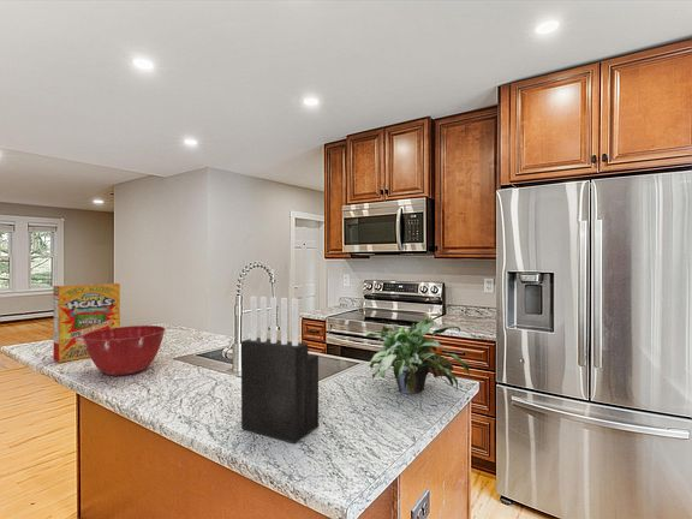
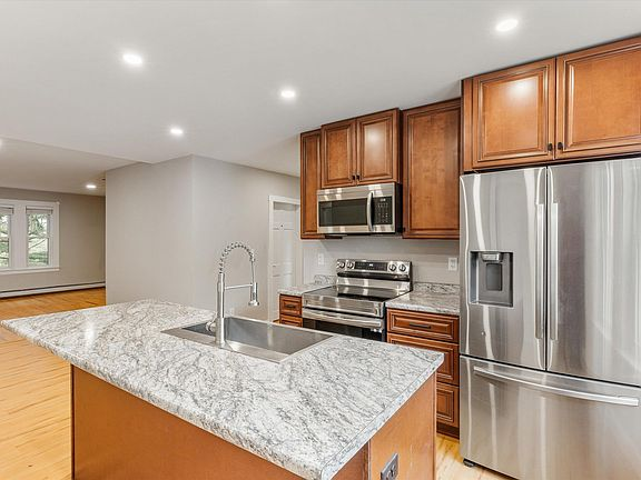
- mixing bowl [82,324,167,377]
- knife block [240,296,320,445]
- potted plant [363,316,471,394]
- cereal box [52,282,121,364]
